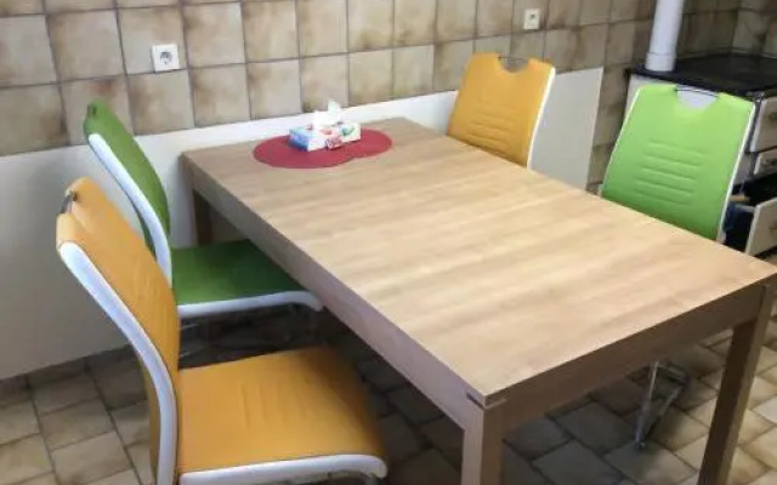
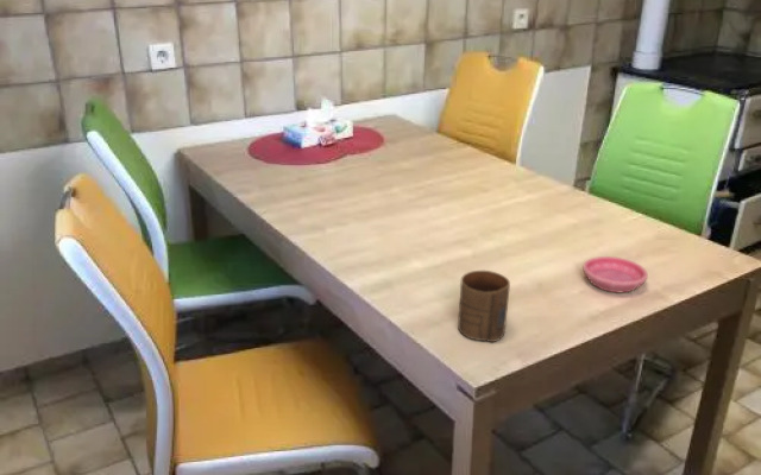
+ cup [457,270,511,343]
+ saucer [581,255,649,293]
